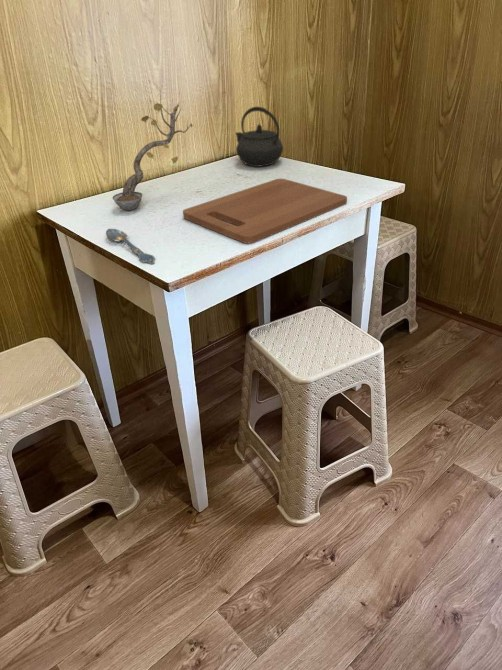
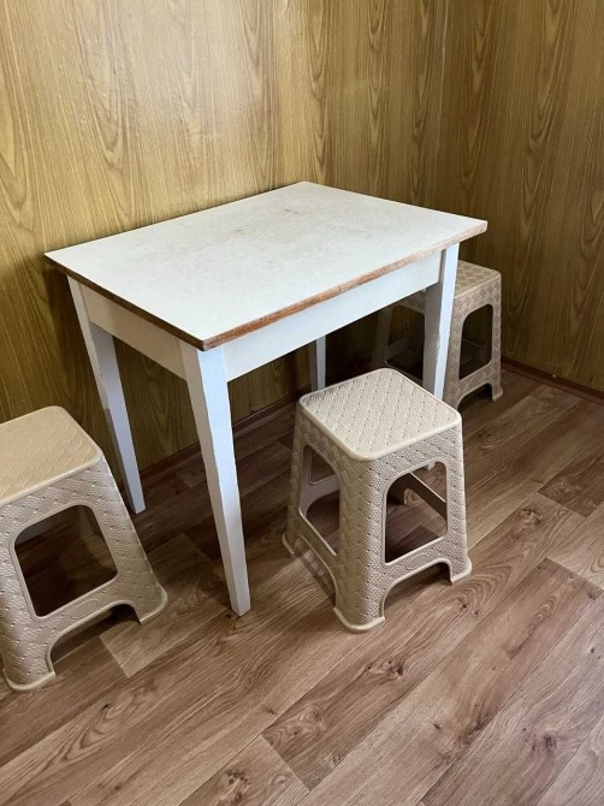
- spoon [105,228,156,265]
- cutting board [182,178,348,244]
- kettle [234,106,284,168]
- plant [112,88,194,211]
